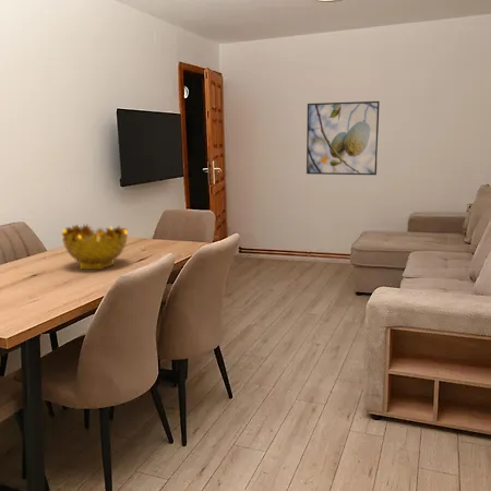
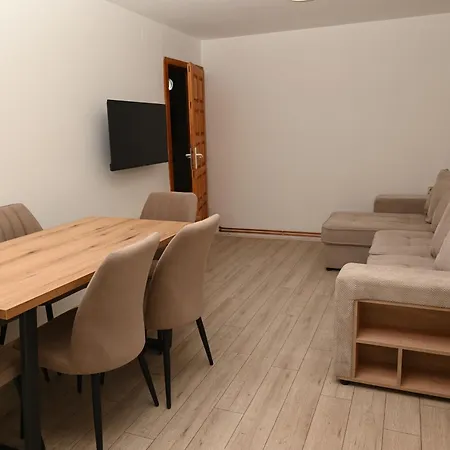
- decorative bowl [61,223,129,271]
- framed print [306,100,381,176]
